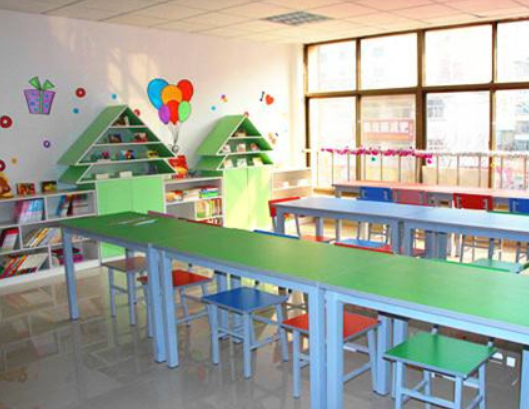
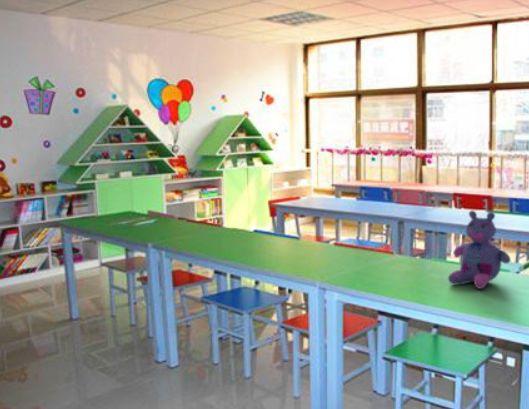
+ toy [447,210,512,290]
